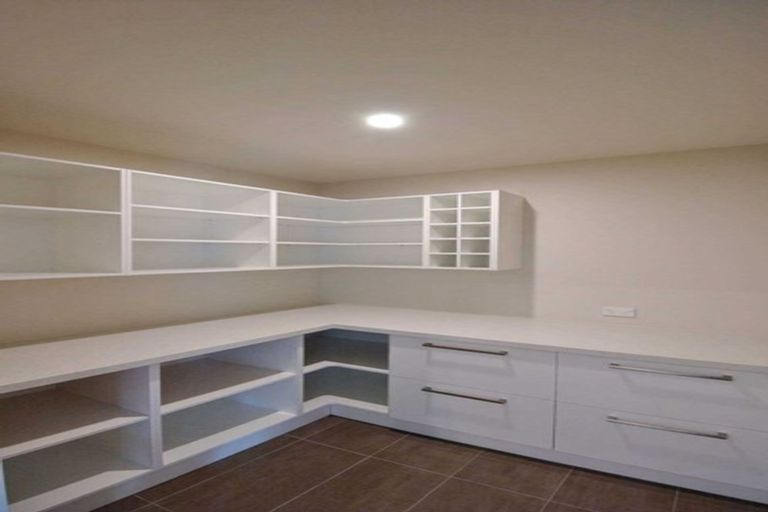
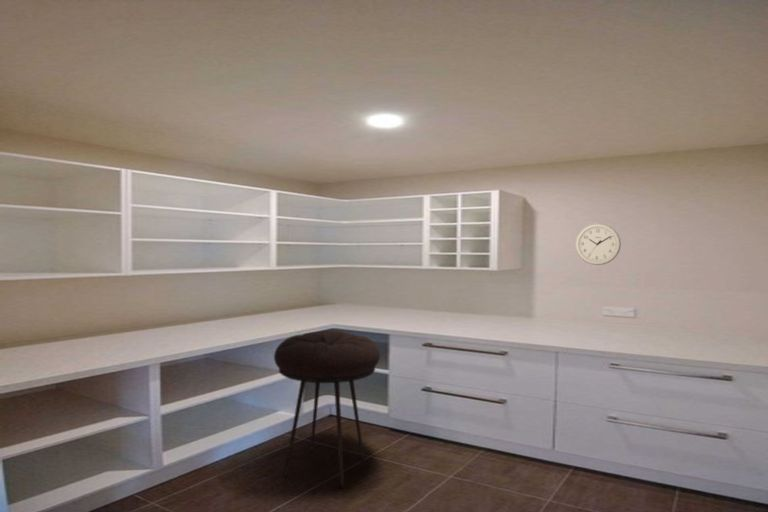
+ stool [273,330,381,489]
+ wall clock [574,222,622,266]
